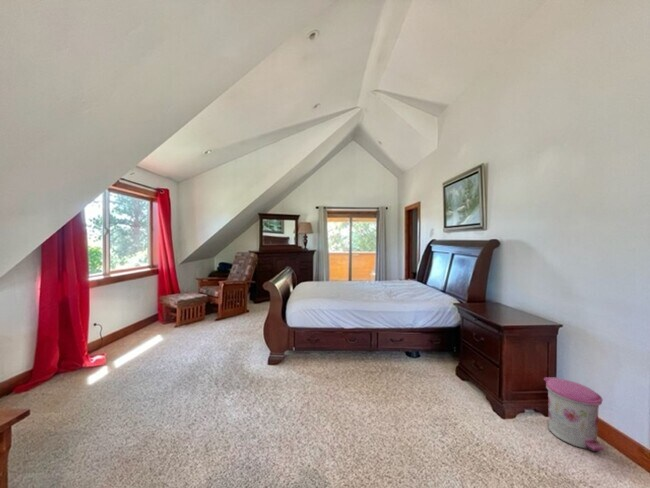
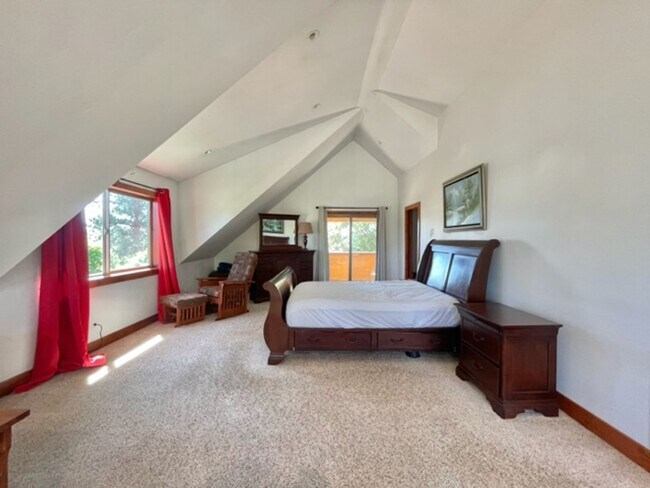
- trash can [543,376,605,454]
